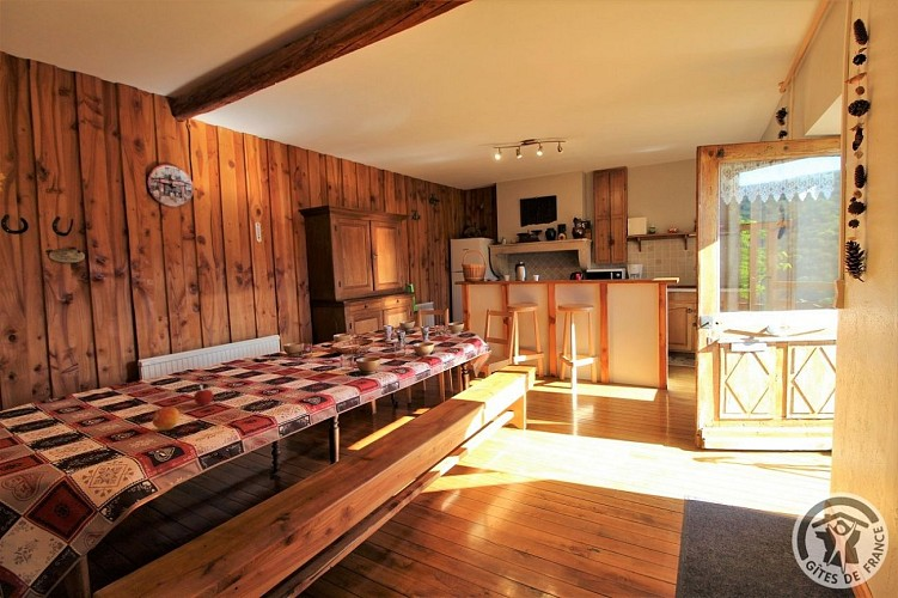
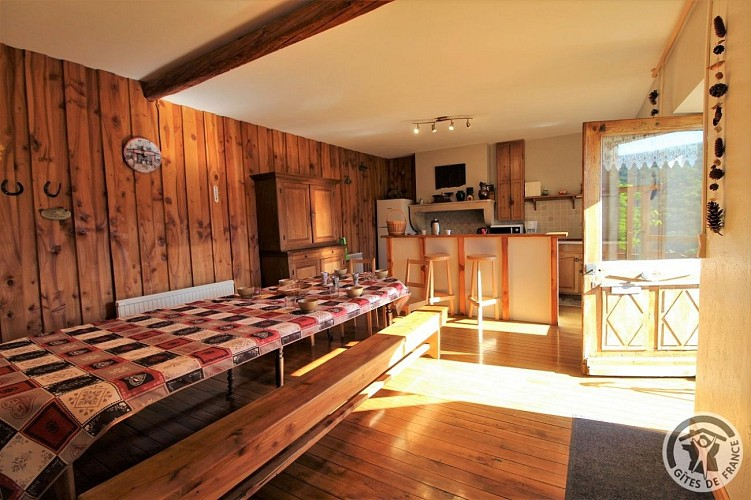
- fruit [193,384,214,407]
- fruit [152,405,181,432]
